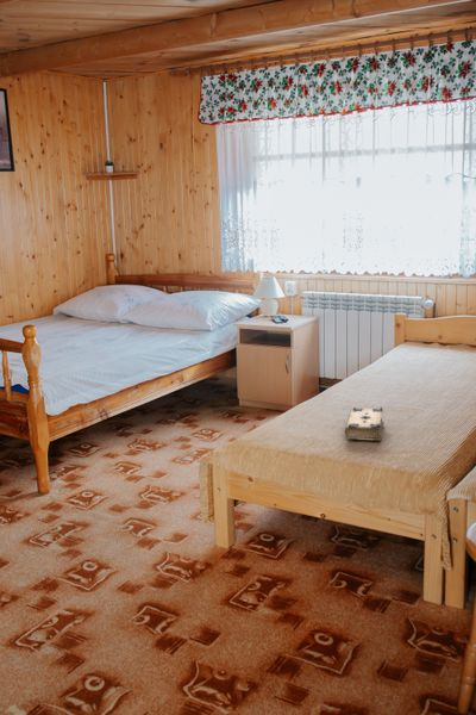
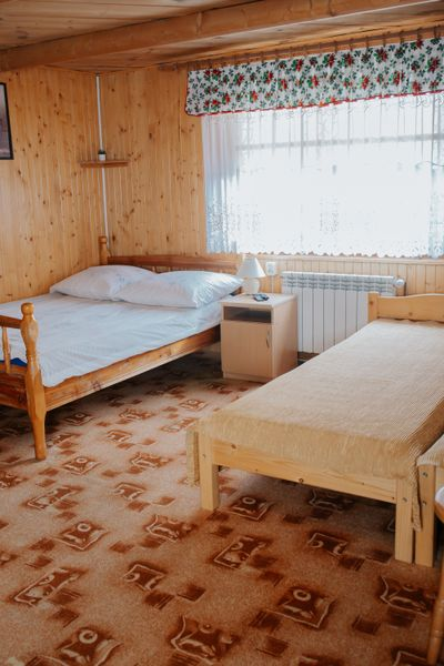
- book [343,406,384,443]
